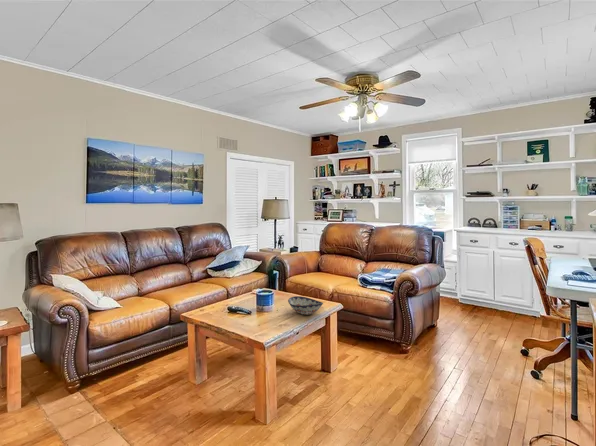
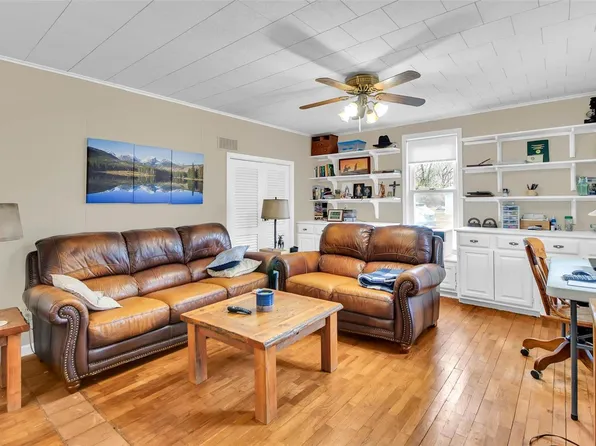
- decorative bowl [287,295,324,316]
